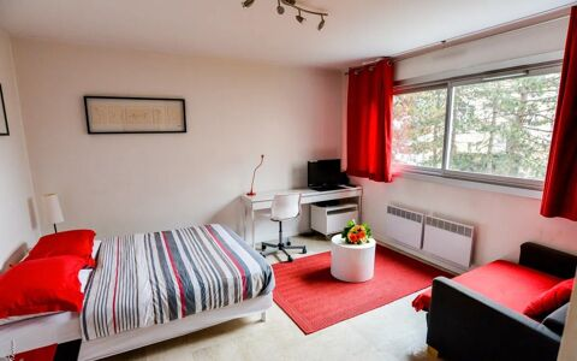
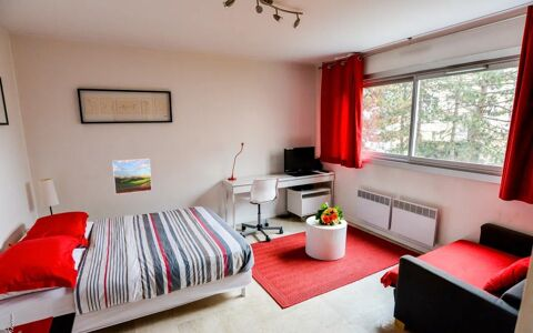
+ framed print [111,158,153,195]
